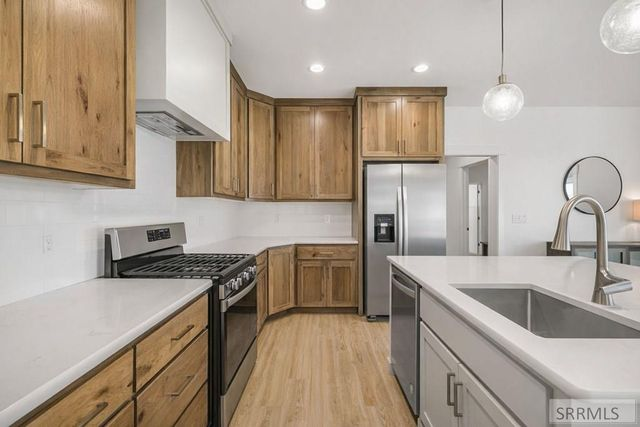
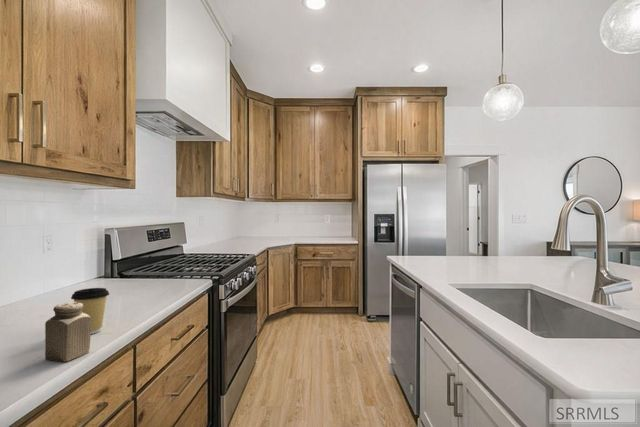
+ coffee cup [70,287,110,335]
+ salt shaker [44,301,92,363]
